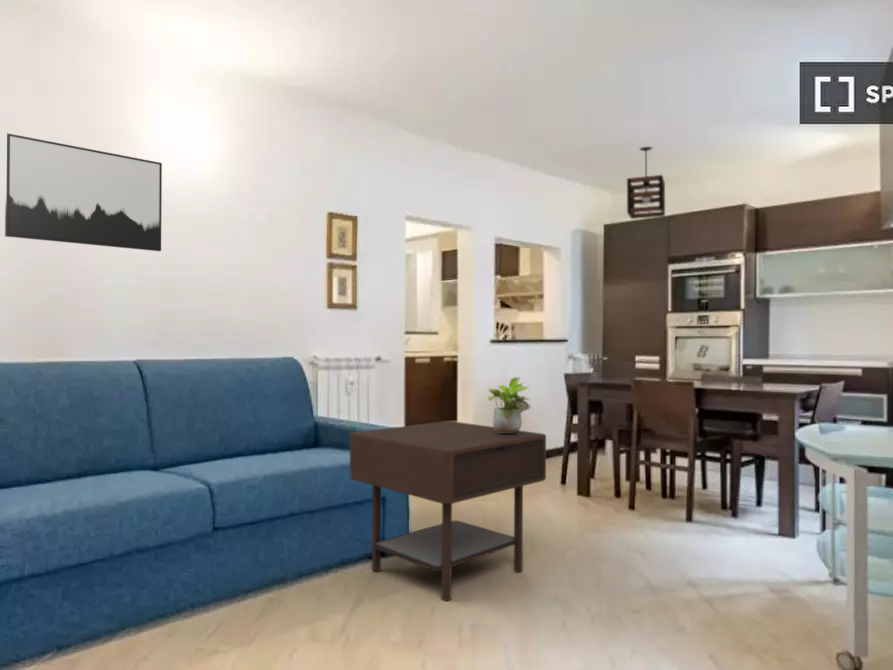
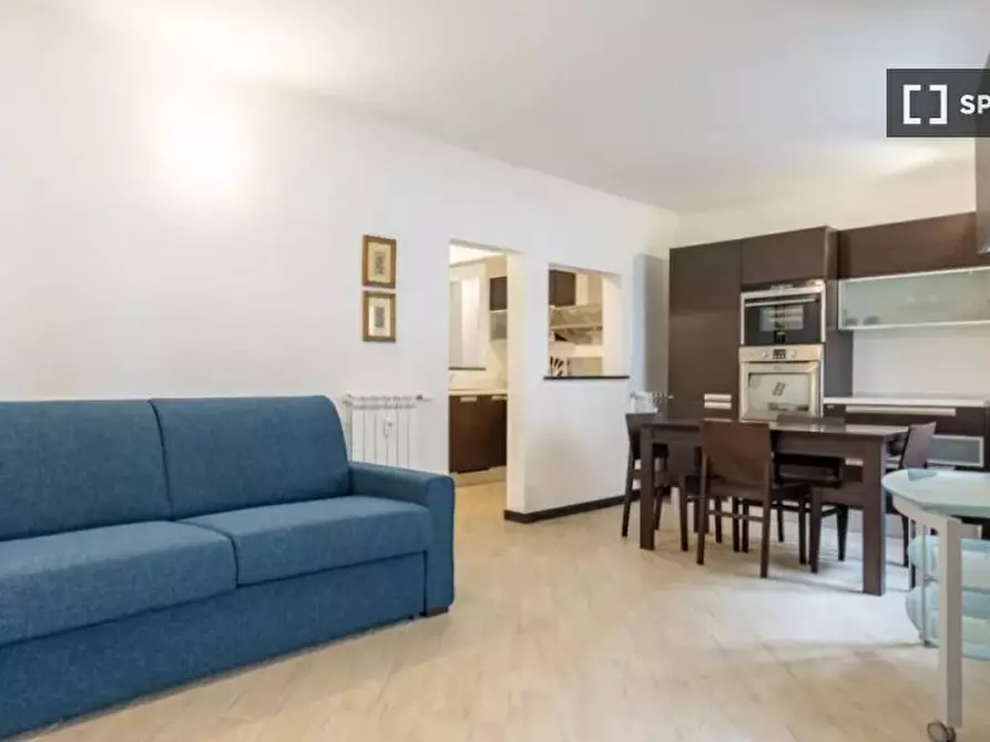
- potted plant [487,376,532,433]
- pendant light [626,146,666,220]
- wall art [4,132,163,252]
- side table [349,420,547,602]
